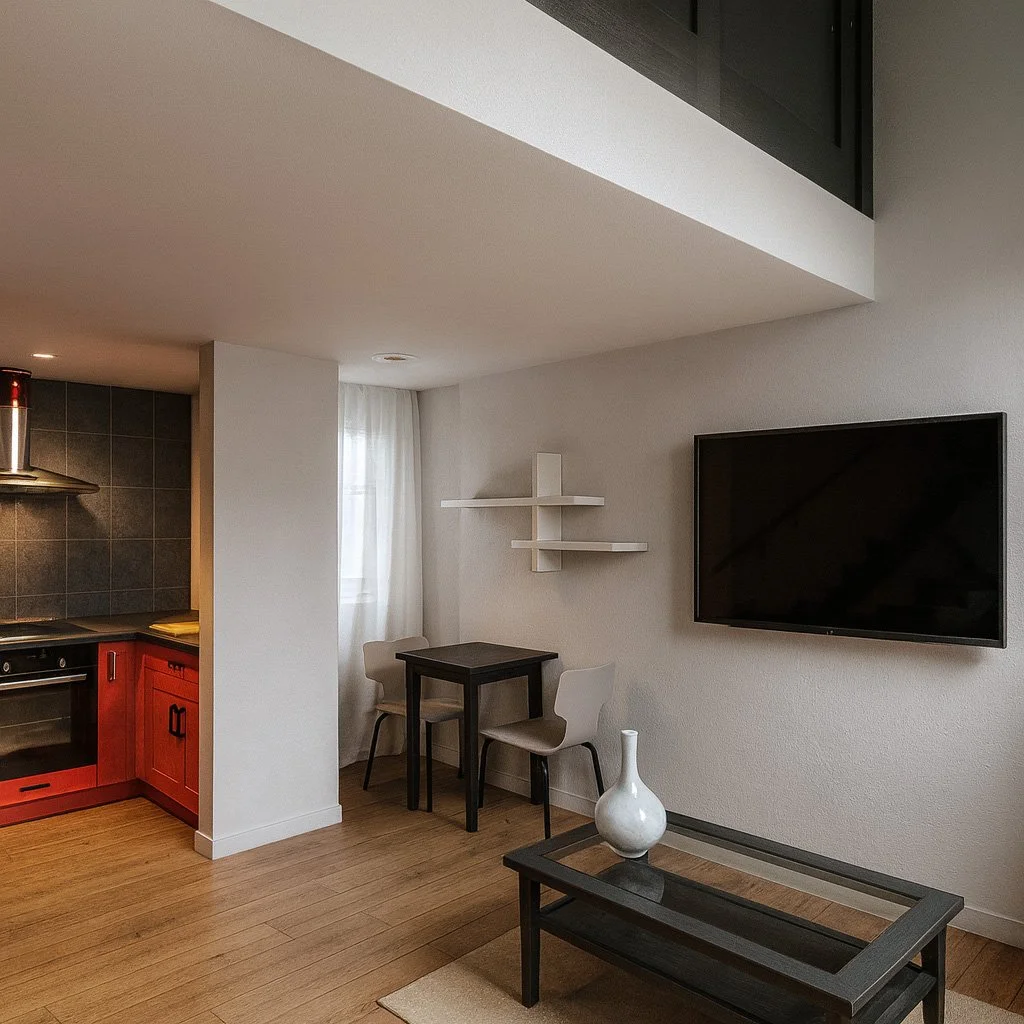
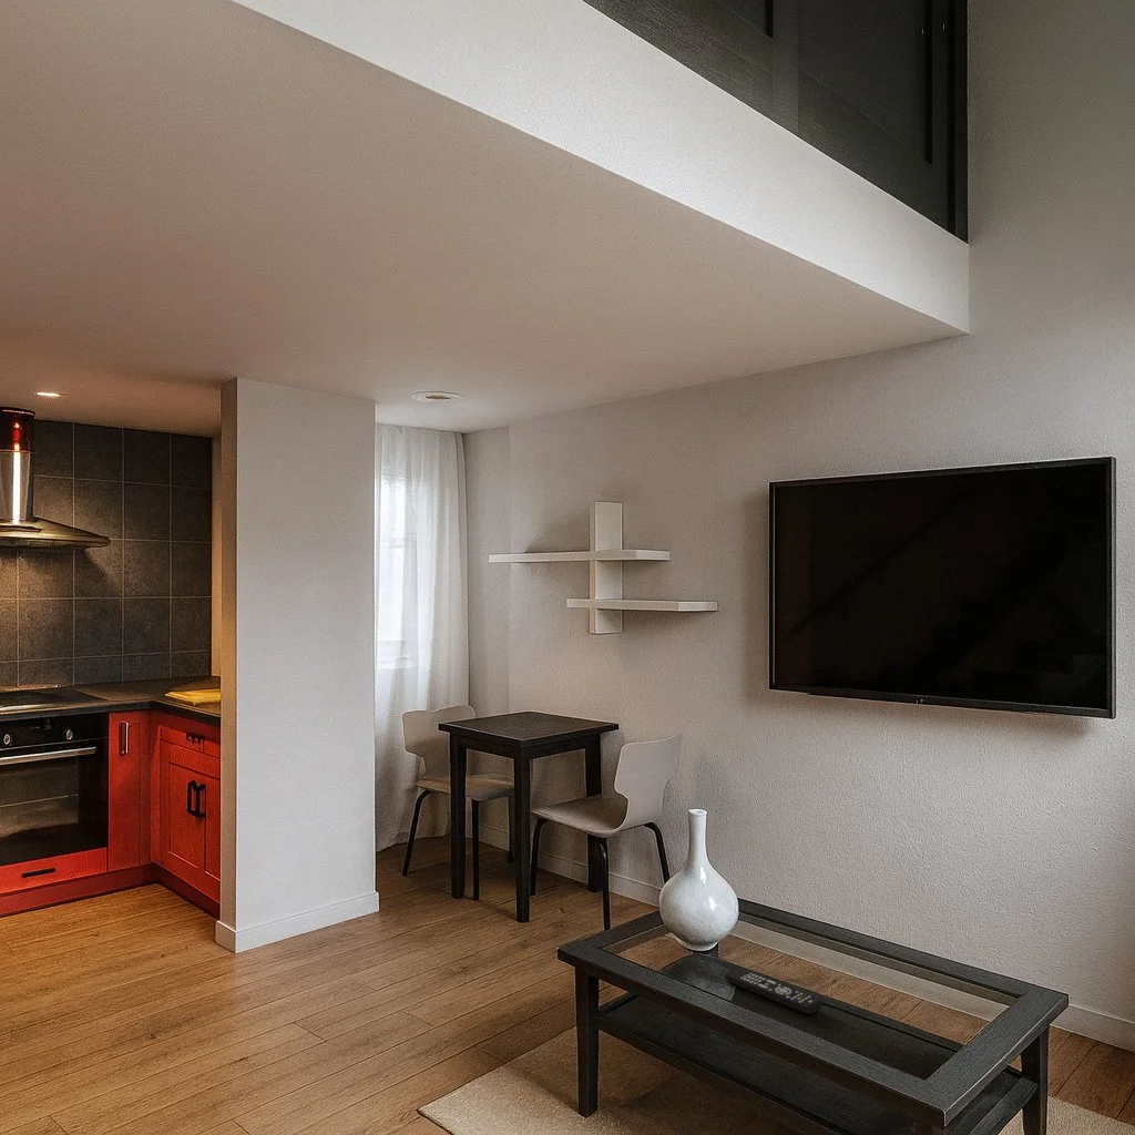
+ remote control [724,967,824,1015]
